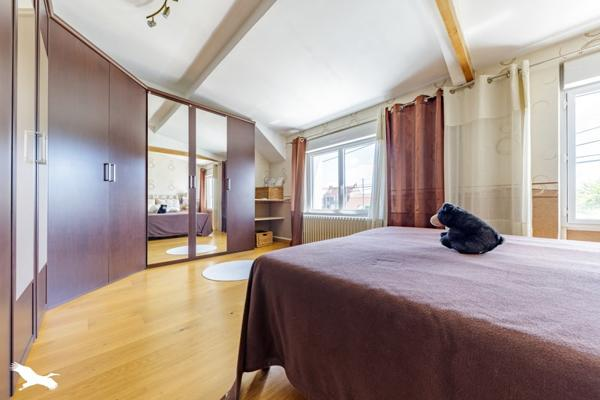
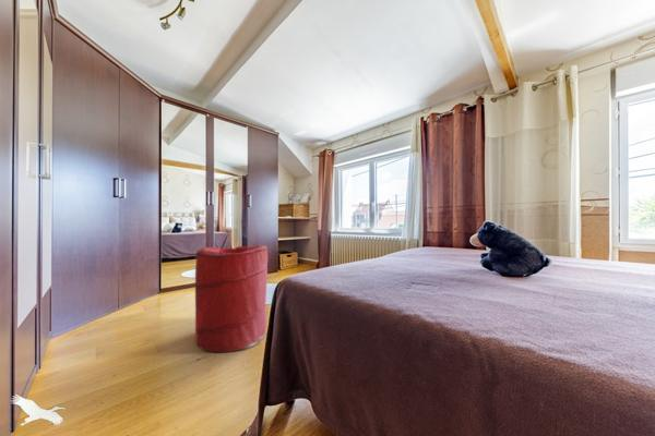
+ laundry hamper [194,244,269,353]
